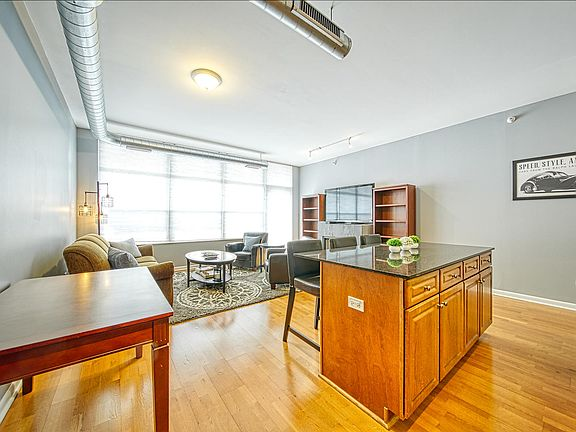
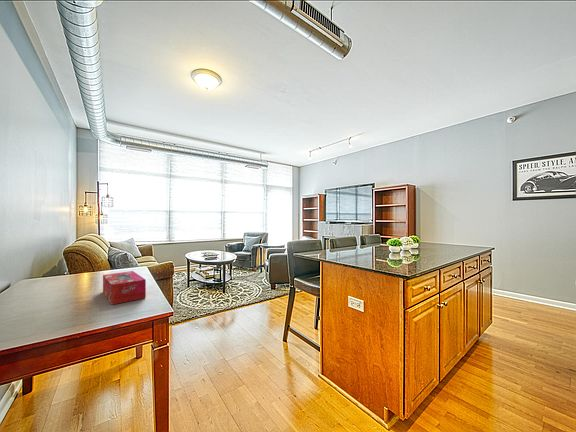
+ tissue box [102,270,147,305]
